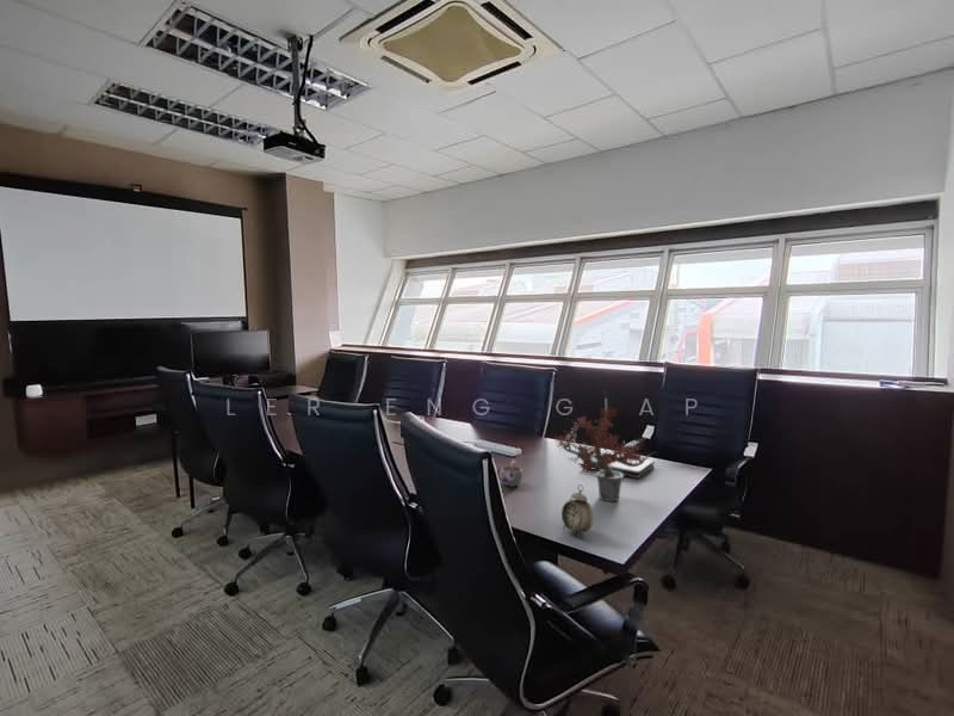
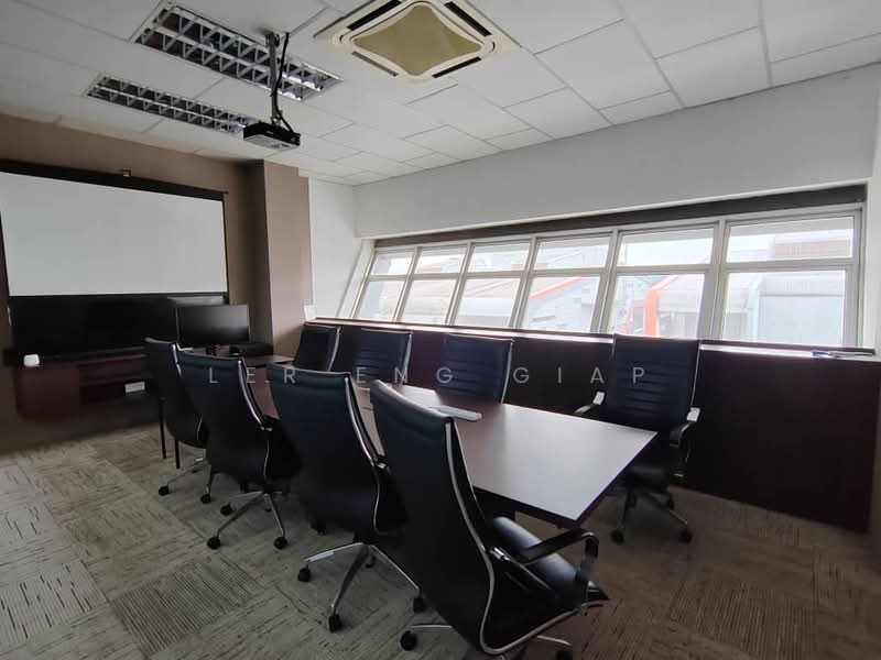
- alarm clock [560,483,594,539]
- mug [496,459,524,488]
- book [586,451,655,480]
- potted plant [553,389,657,502]
